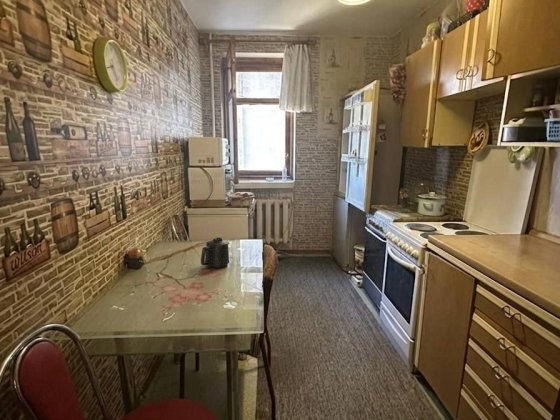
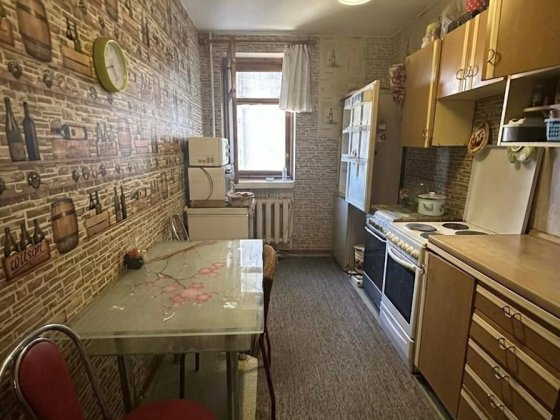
- mug [200,237,230,269]
